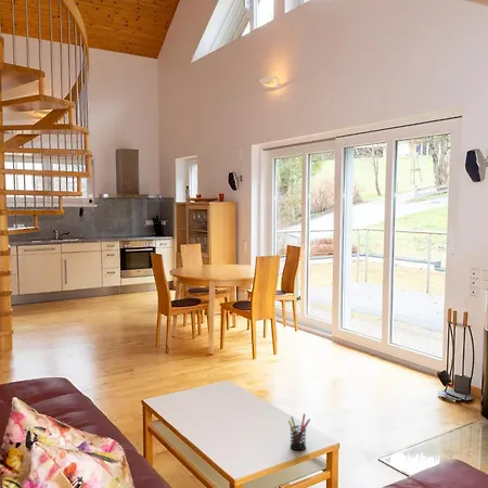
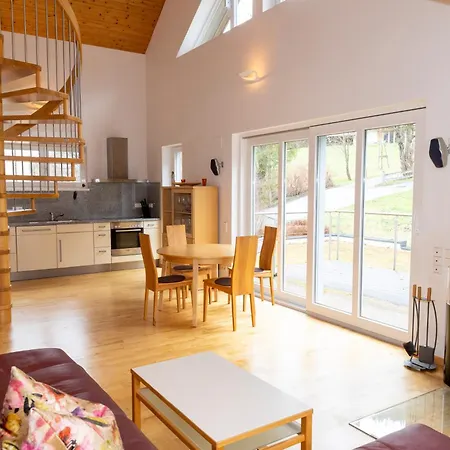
- pen holder [287,412,311,451]
